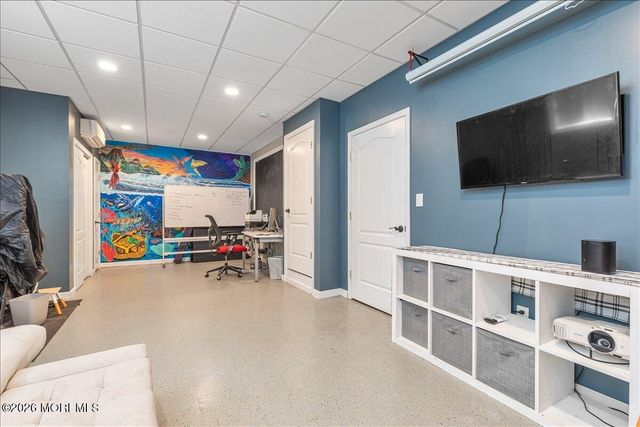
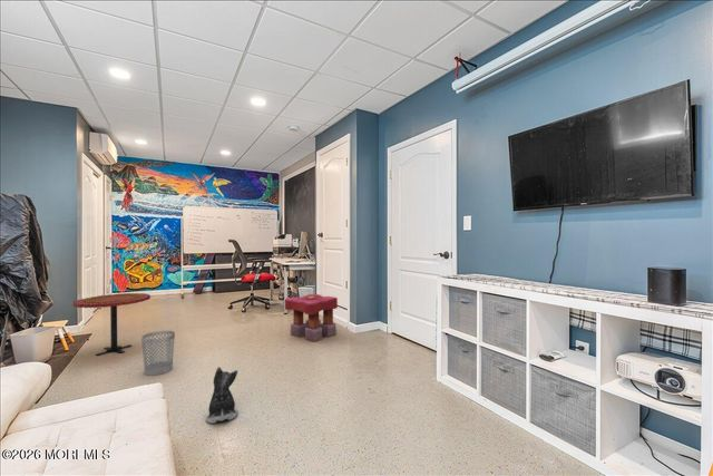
+ plush toy [205,366,240,425]
+ stool [284,293,339,343]
+ side table [72,292,152,357]
+ wastebasket [140,330,176,377]
